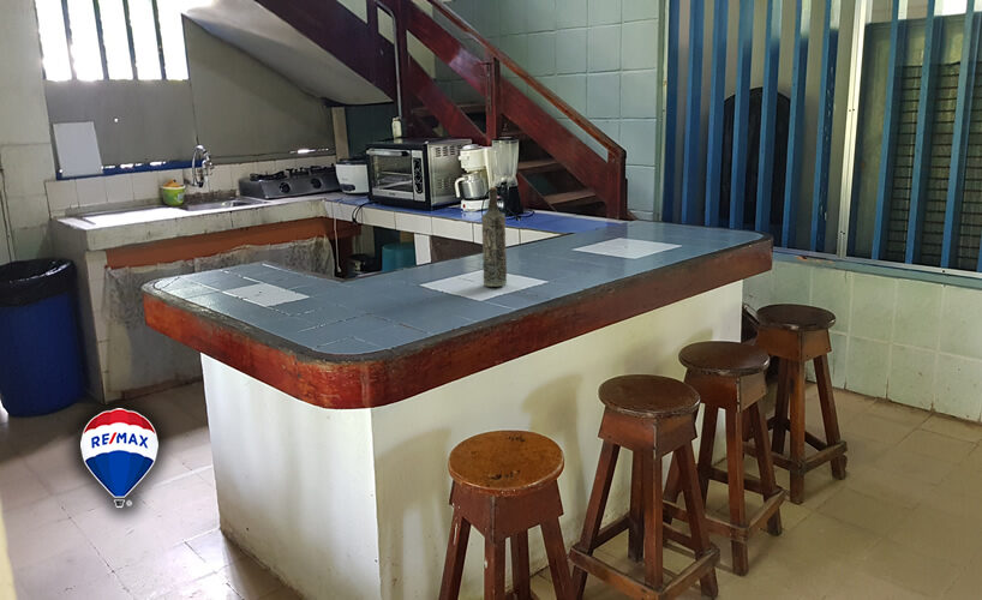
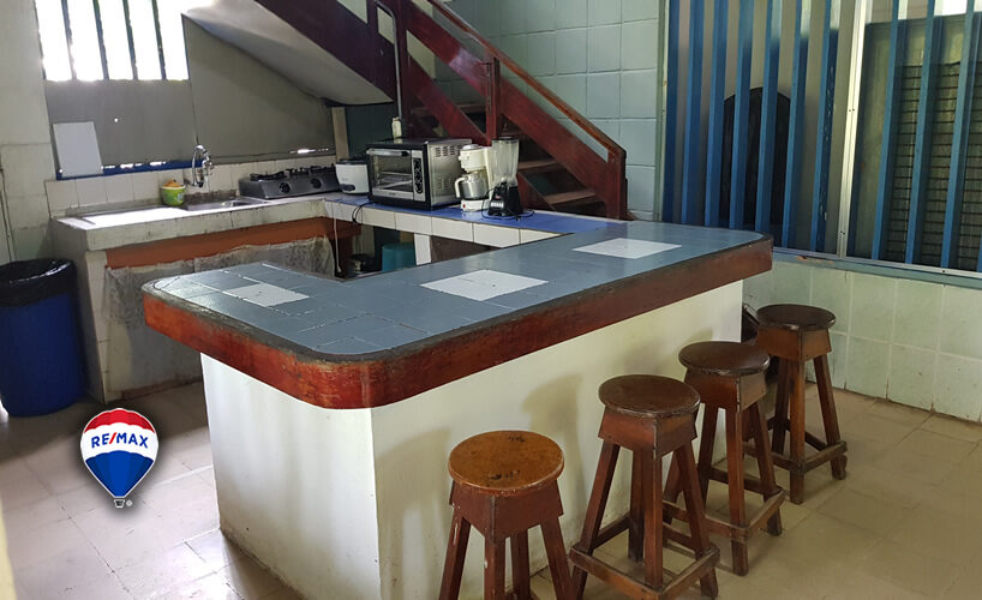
- bottle [480,186,508,288]
